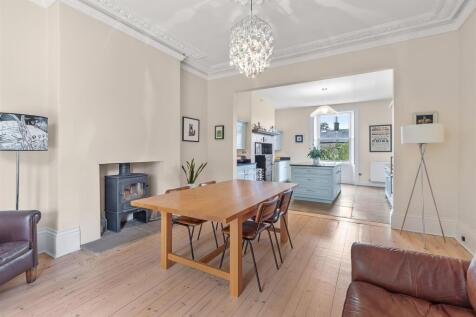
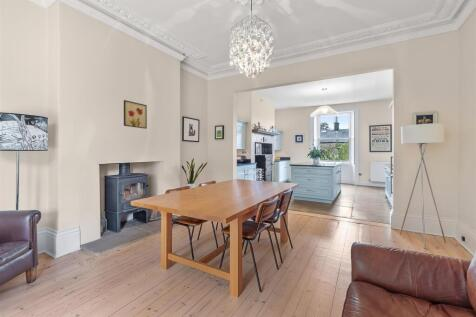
+ wall art [123,99,148,130]
